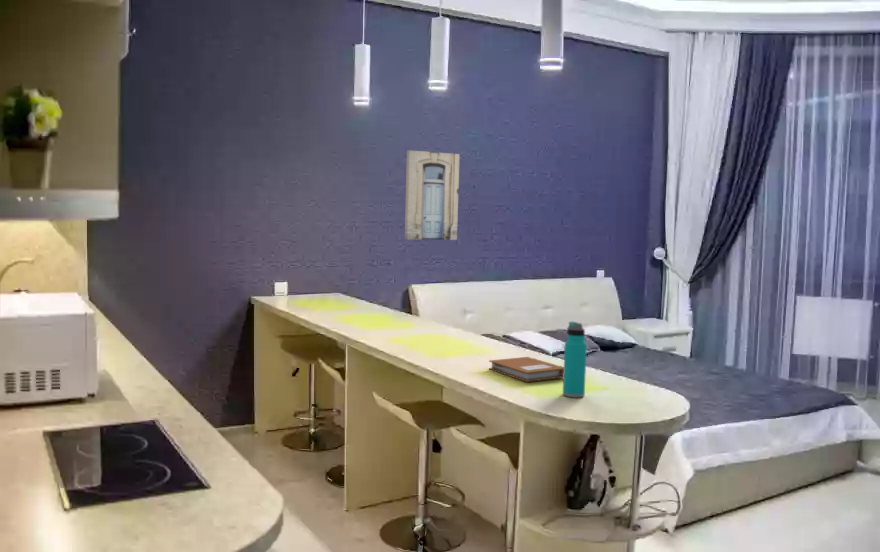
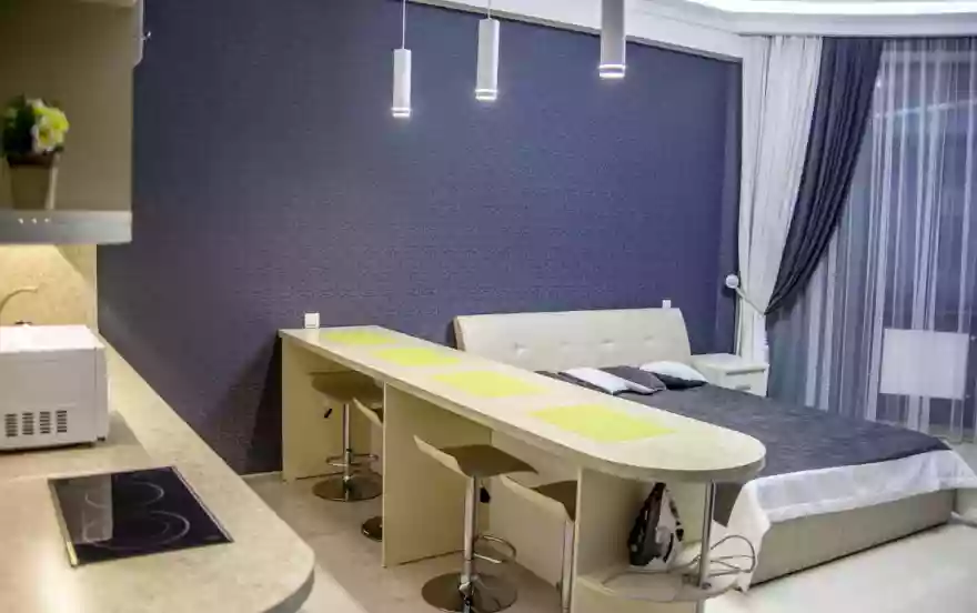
- wall art [404,149,461,241]
- notebook [488,356,564,383]
- water bottle [562,321,588,398]
